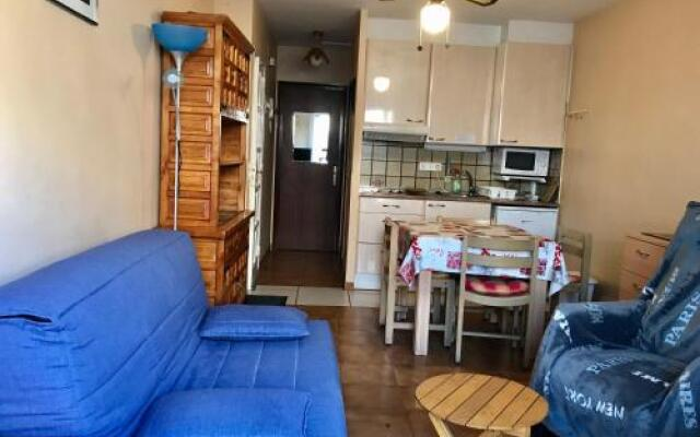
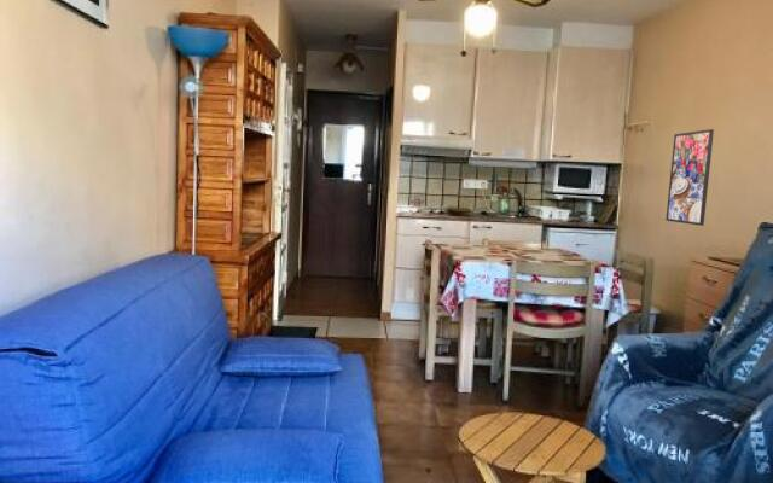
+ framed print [664,128,715,227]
